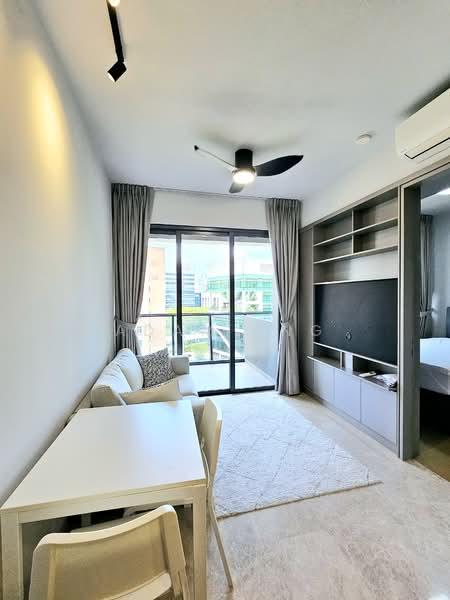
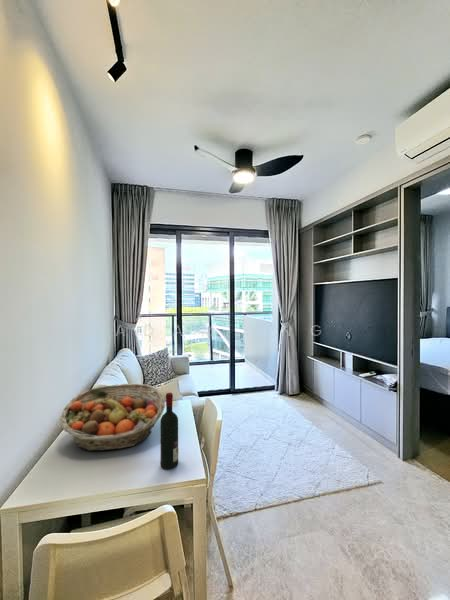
+ alcohol [159,392,179,470]
+ fruit basket [59,383,166,452]
